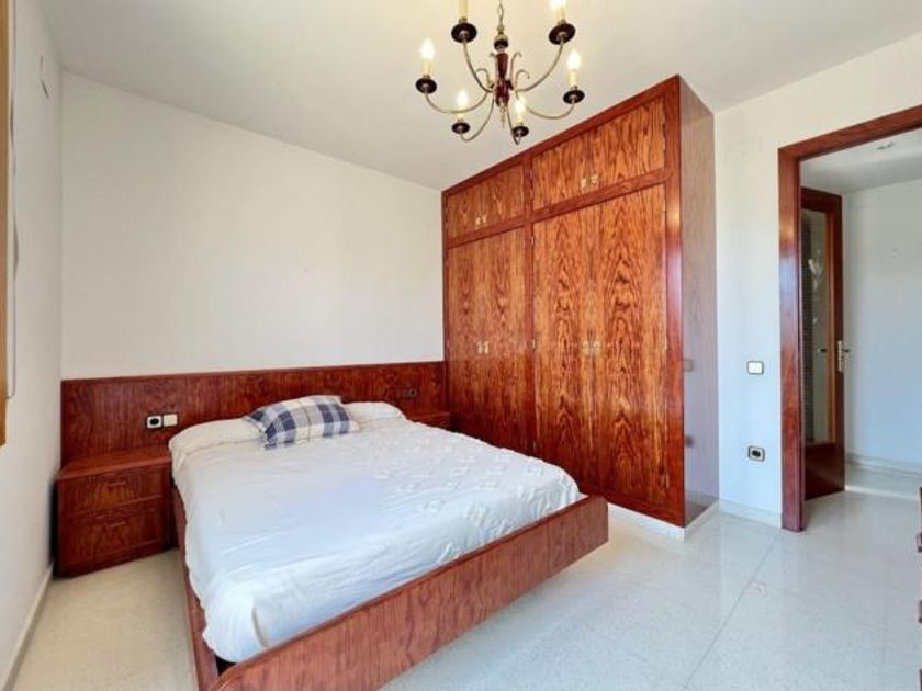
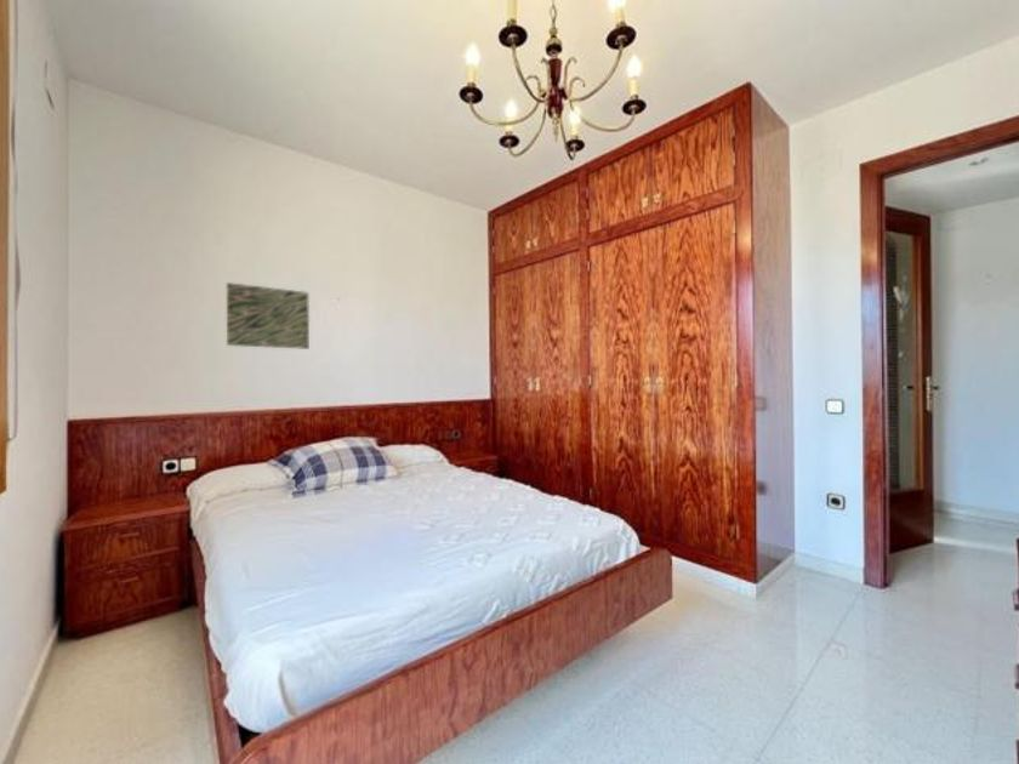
+ wall art [226,281,311,350]
